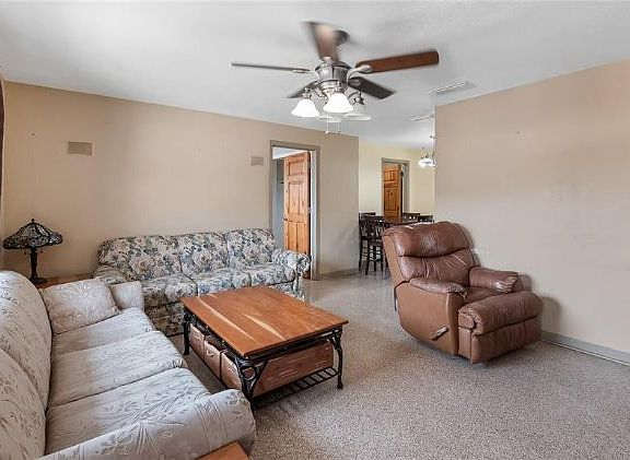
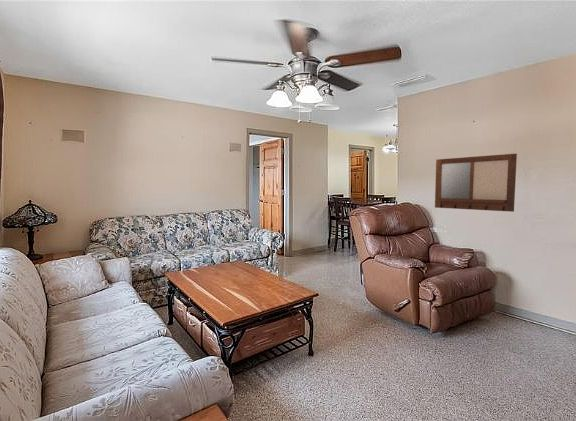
+ writing board [434,153,518,213]
